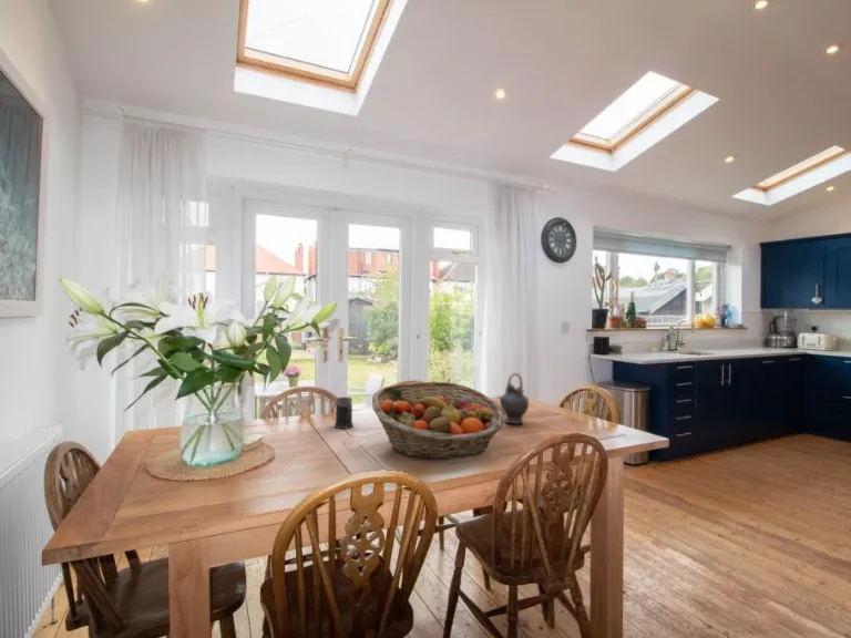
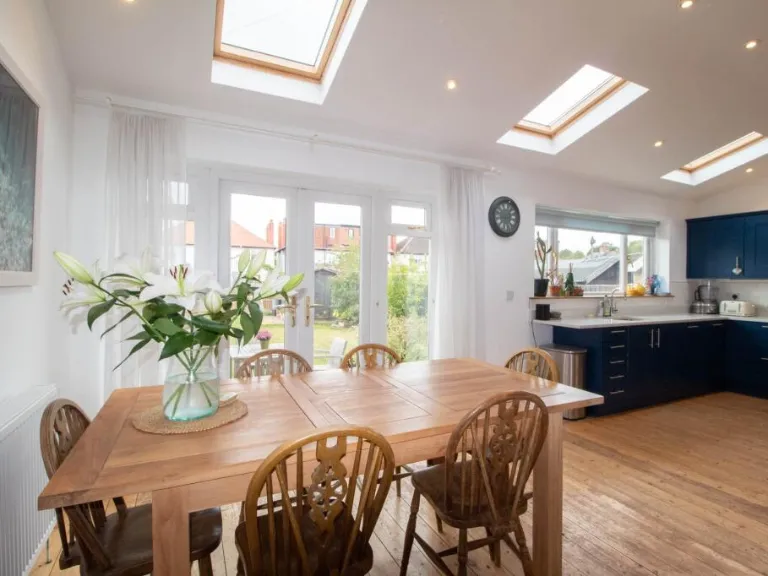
- fruit basket [371,381,506,460]
- mug [334,397,355,430]
- teapot [496,372,530,425]
